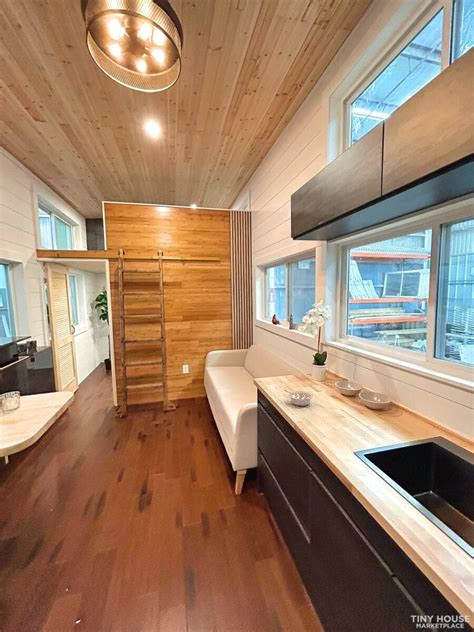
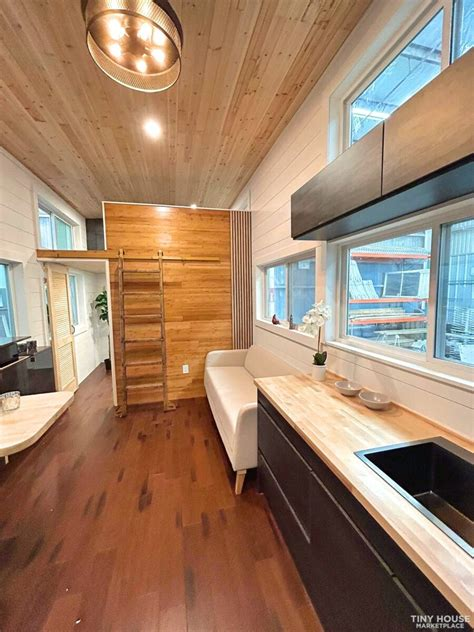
- legume [283,389,314,407]
